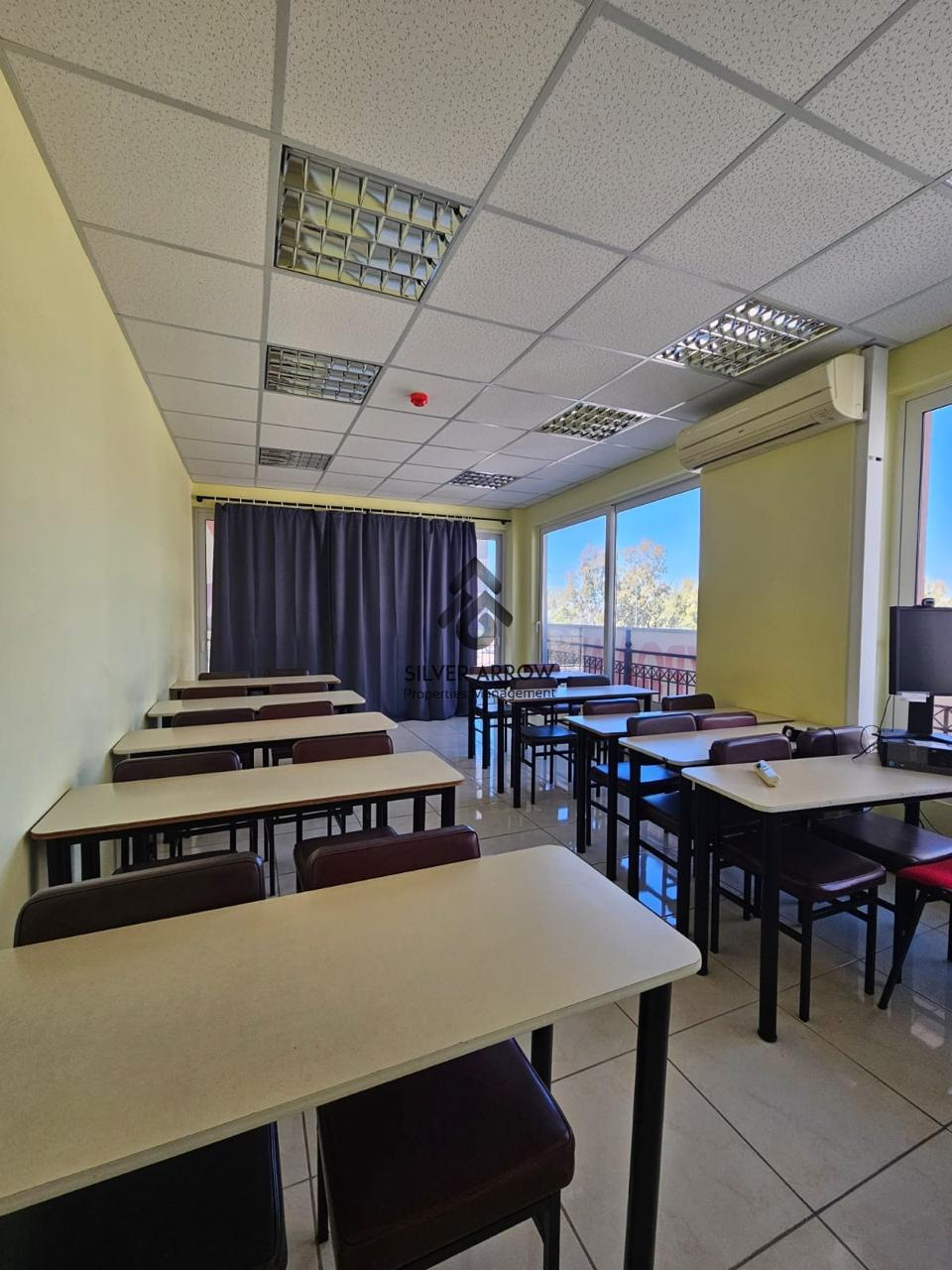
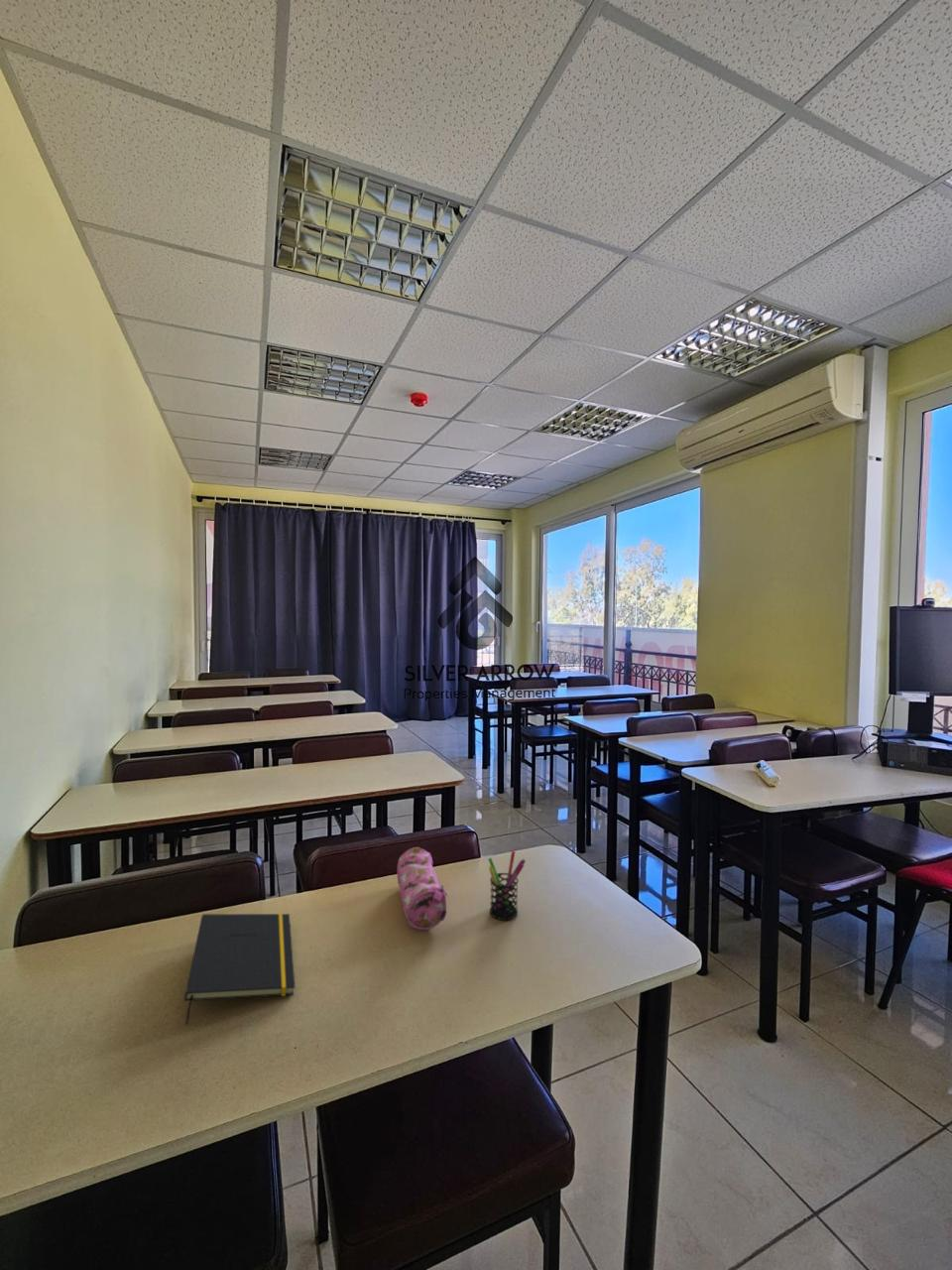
+ pencil case [396,846,448,931]
+ notepad [183,913,296,1025]
+ pen holder [488,849,527,921]
